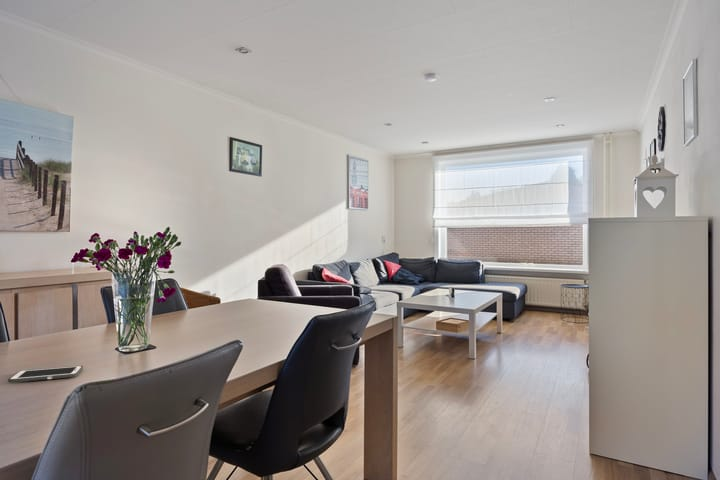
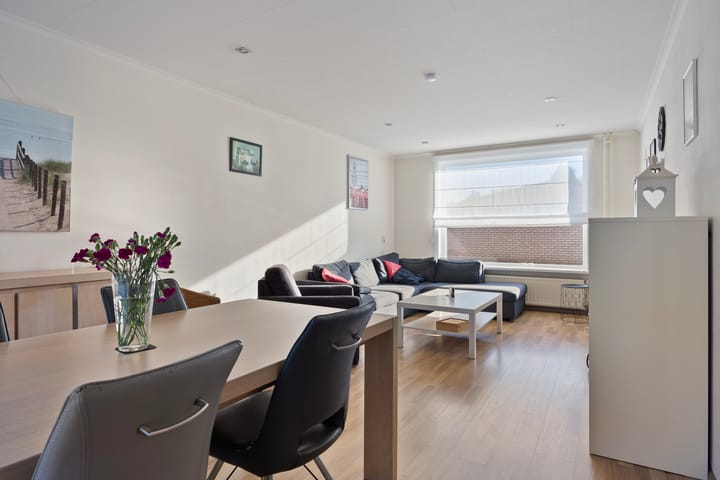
- cell phone [7,365,84,383]
